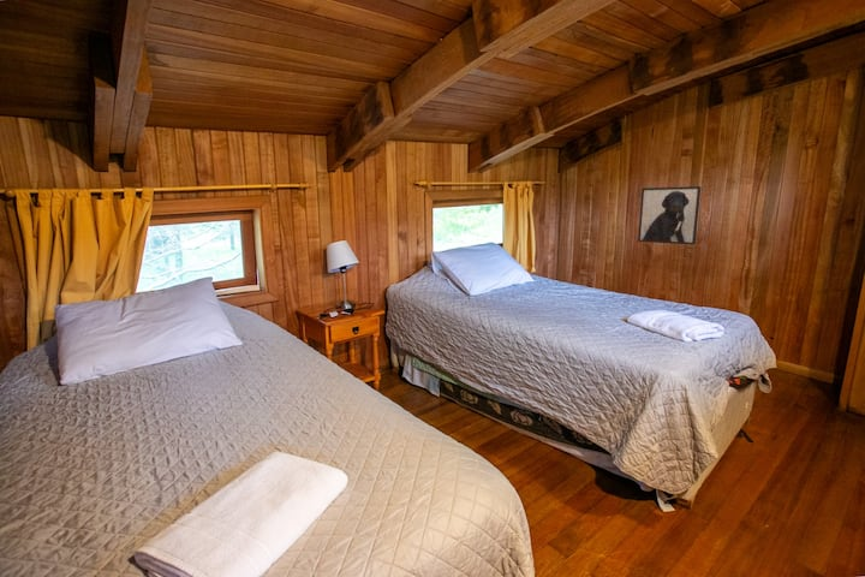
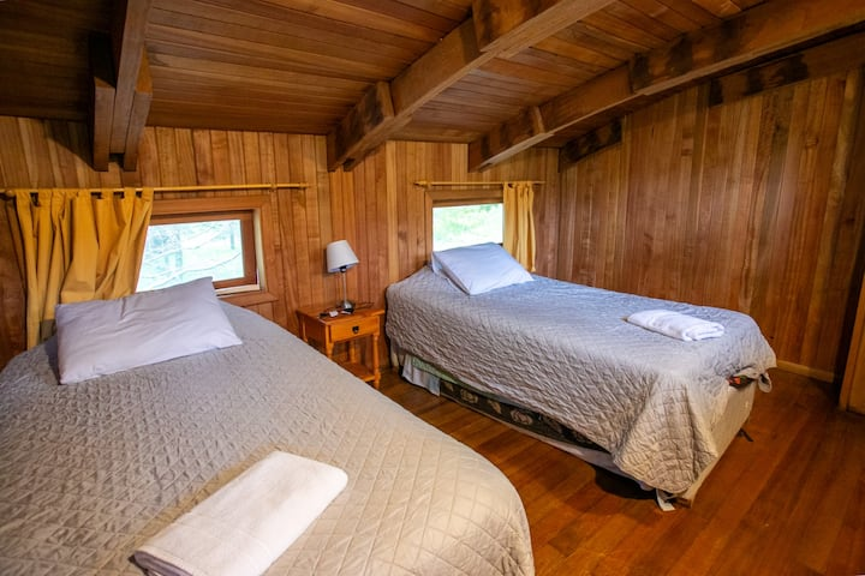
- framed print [637,185,702,246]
